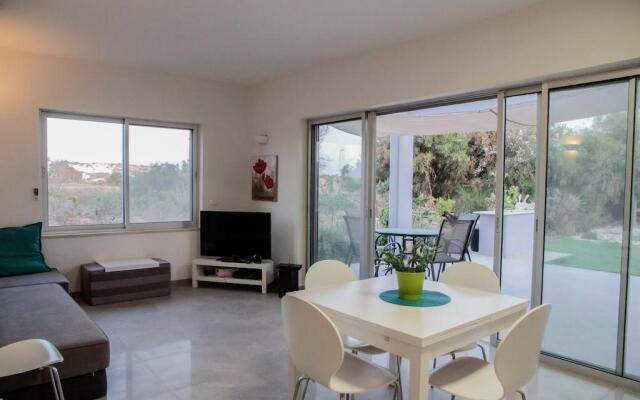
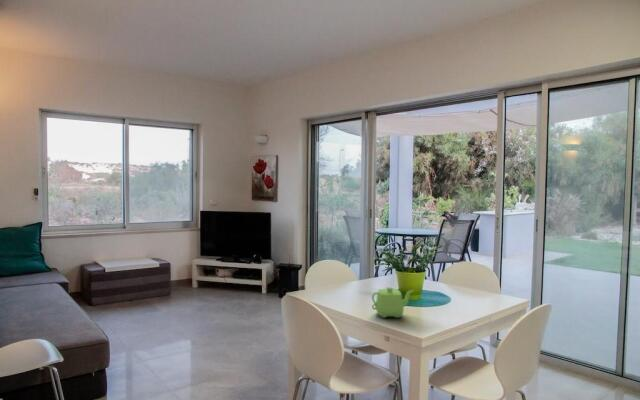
+ teapot [371,286,415,319]
